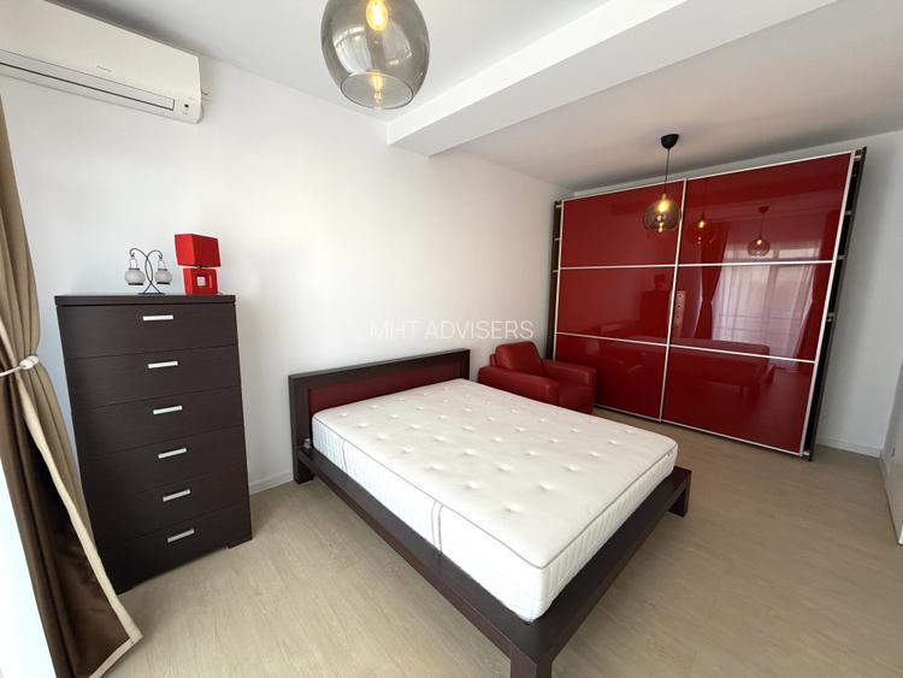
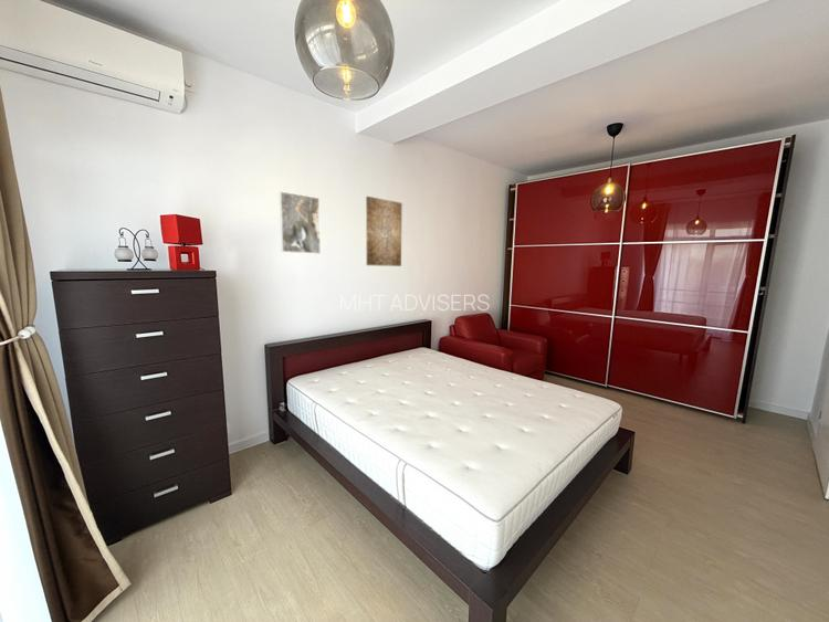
+ wall art [365,196,403,267]
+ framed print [277,190,322,255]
